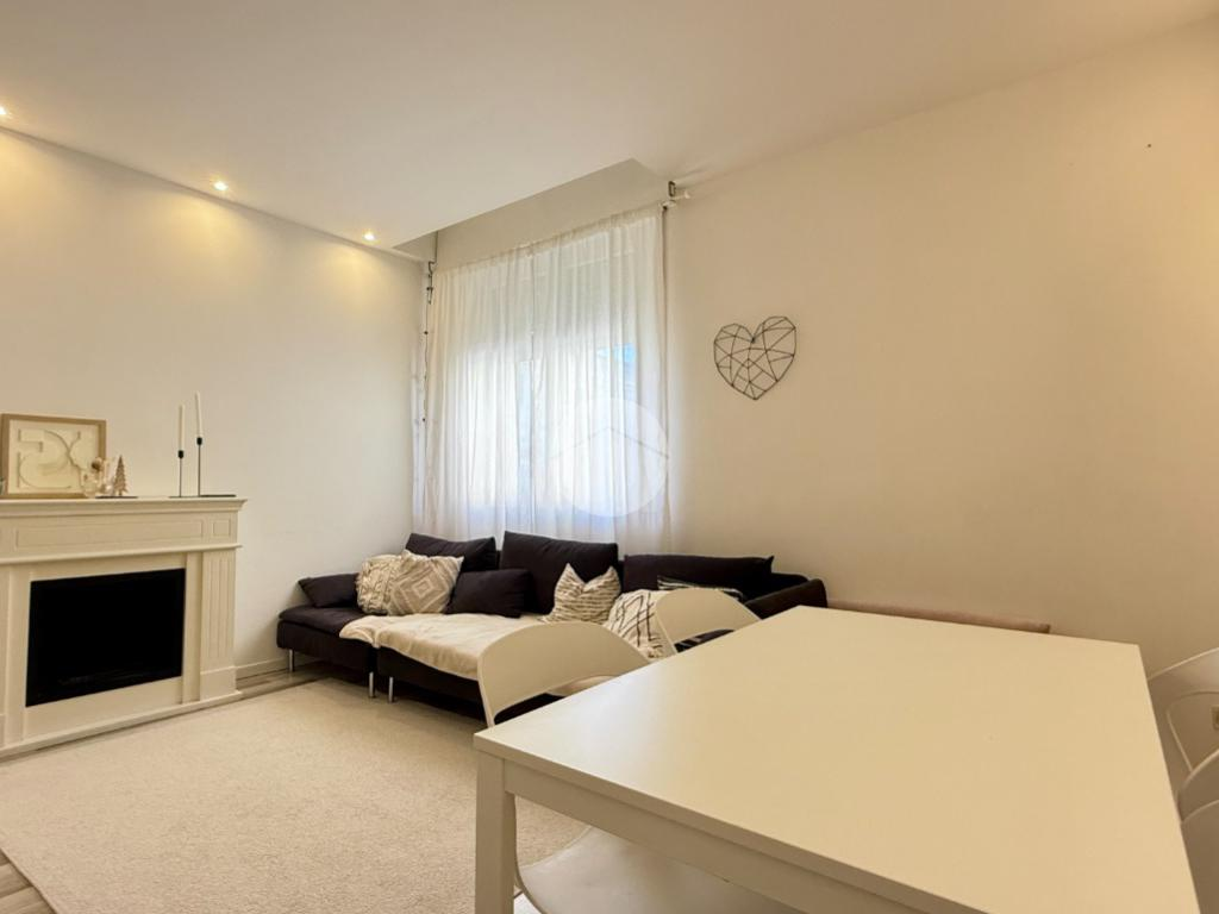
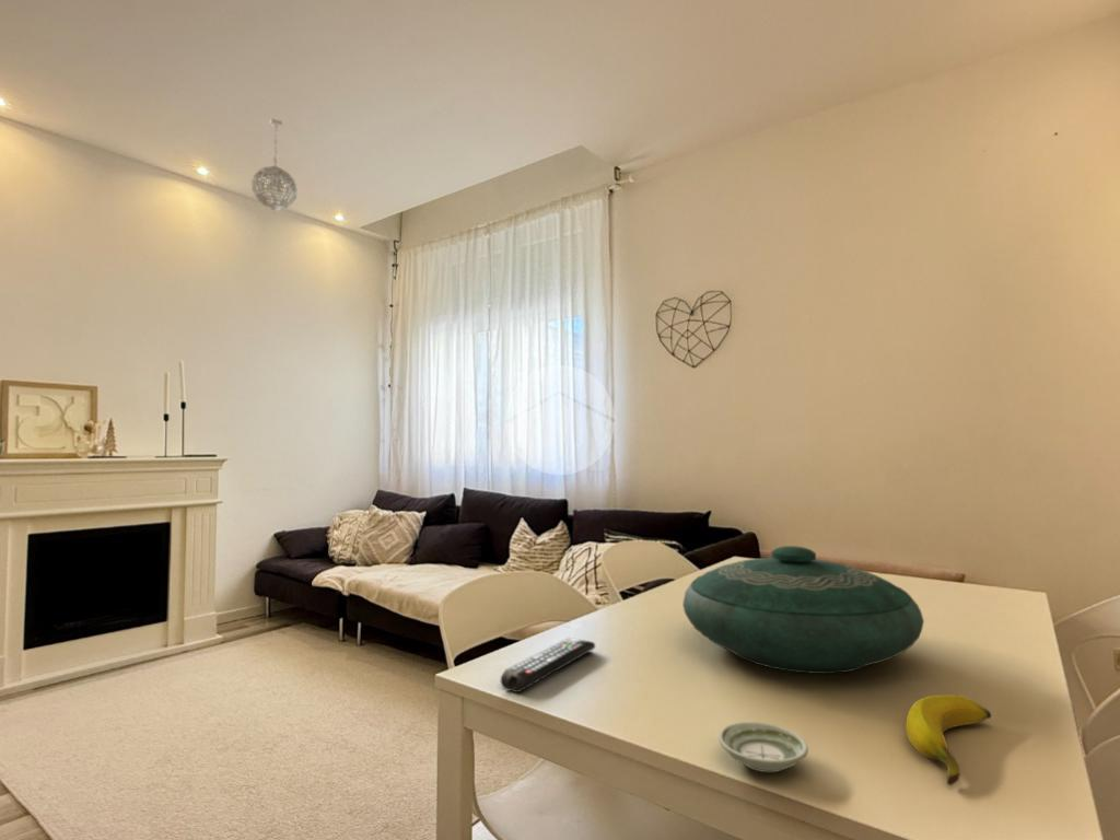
+ banana [905,693,992,786]
+ remote control [500,637,596,693]
+ decorative bowl [681,545,925,675]
+ saucer [718,721,809,773]
+ pendant light [250,117,299,214]
